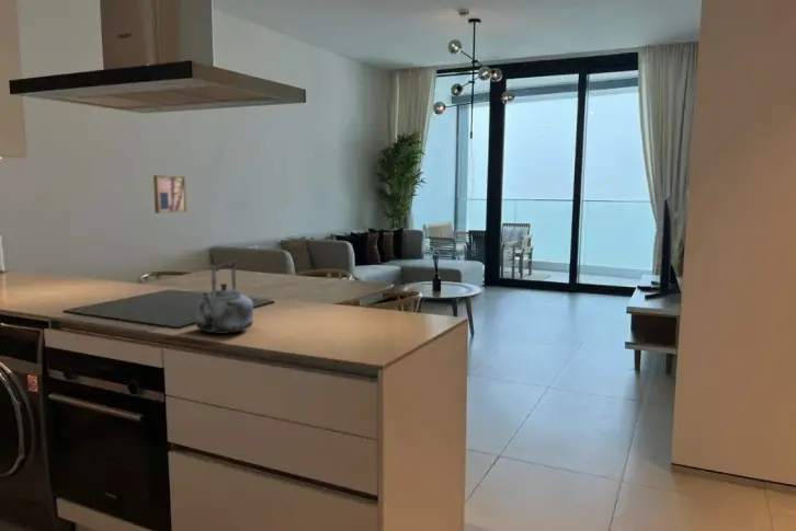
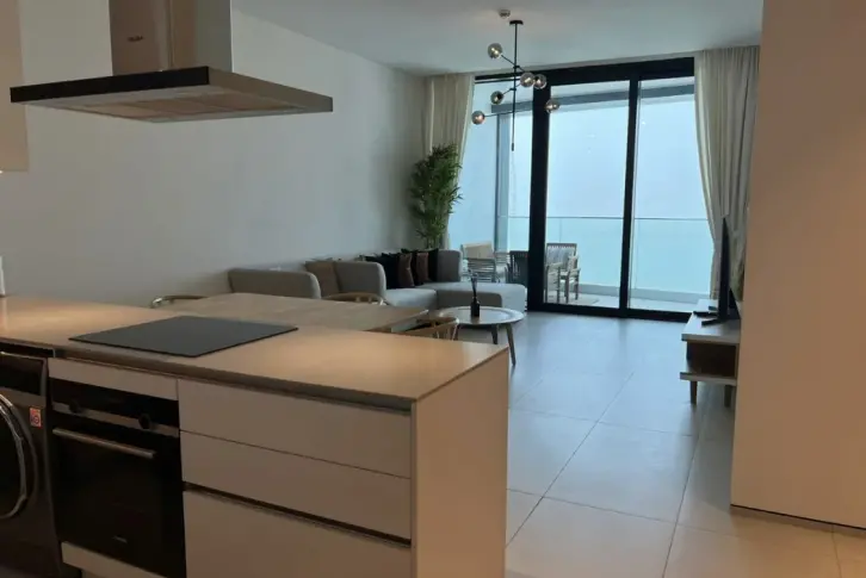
- kettle [194,259,254,335]
- wall art [152,174,189,215]
